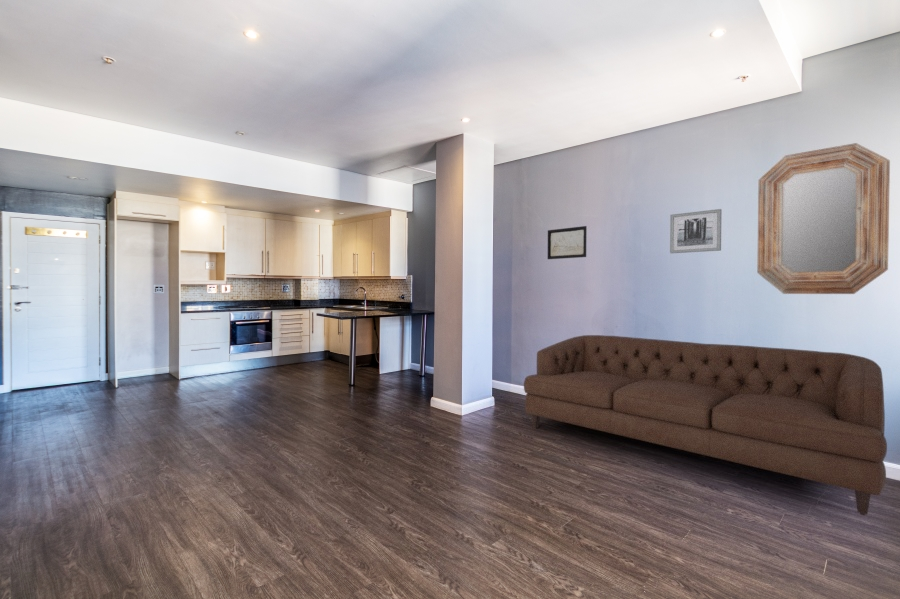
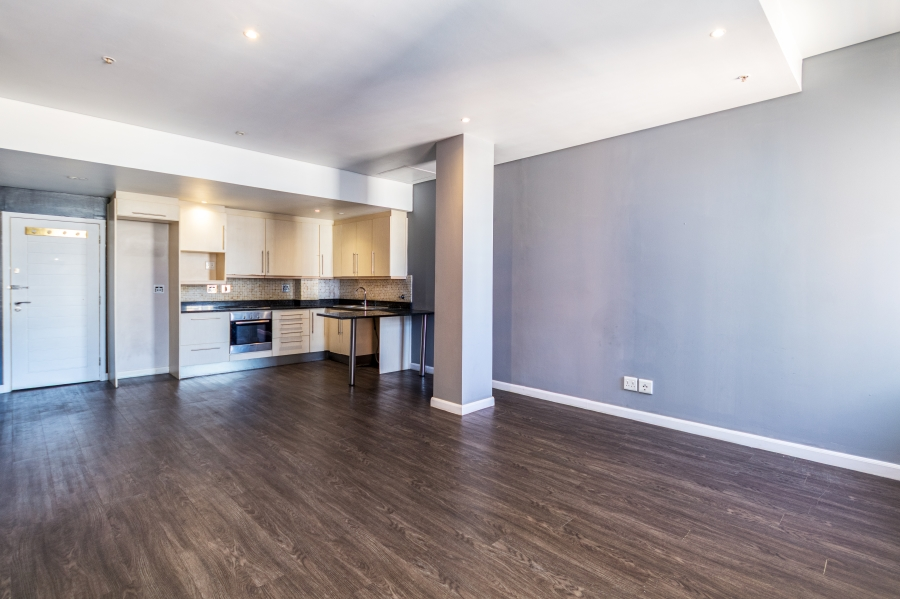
- wall art [547,225,588,260]
- wall art [669,208,723,254]
- sofa [523,334,888,516]
- home mirror [756,142,891,295]
